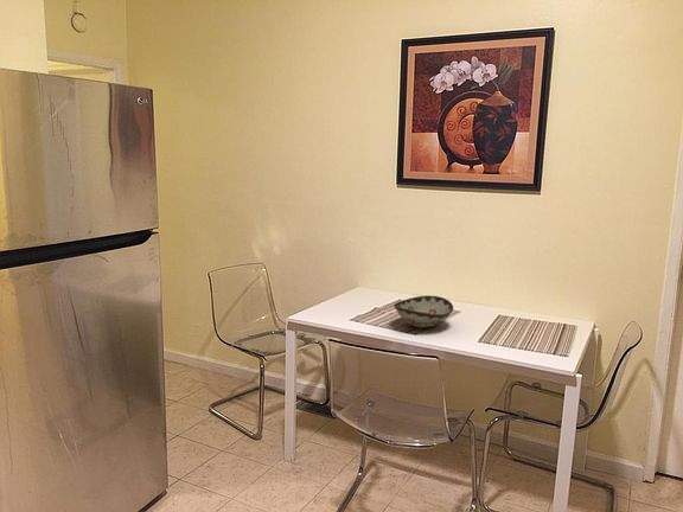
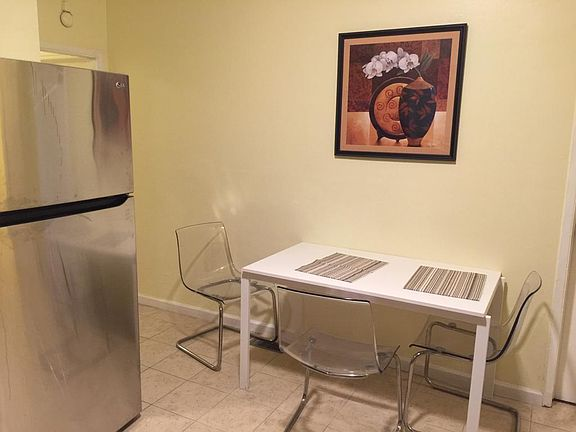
- decorative bowl [392,295,454,329]
